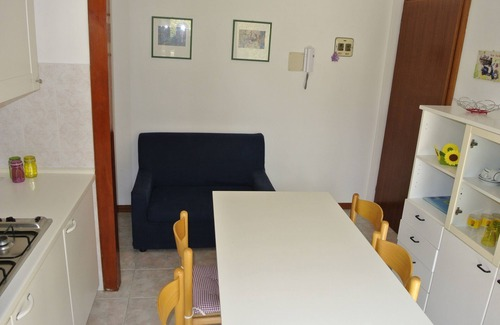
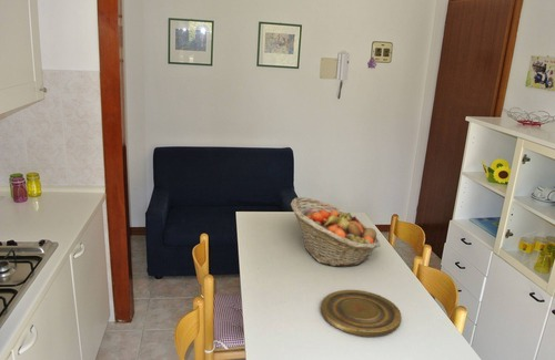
+ plate [320,289,403,338]
+ fruit basket [290,196,382,268]
